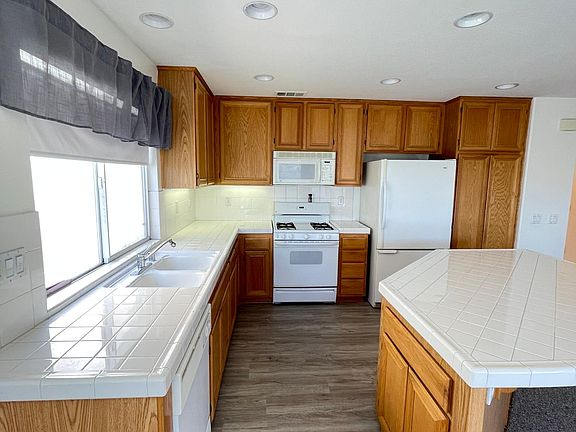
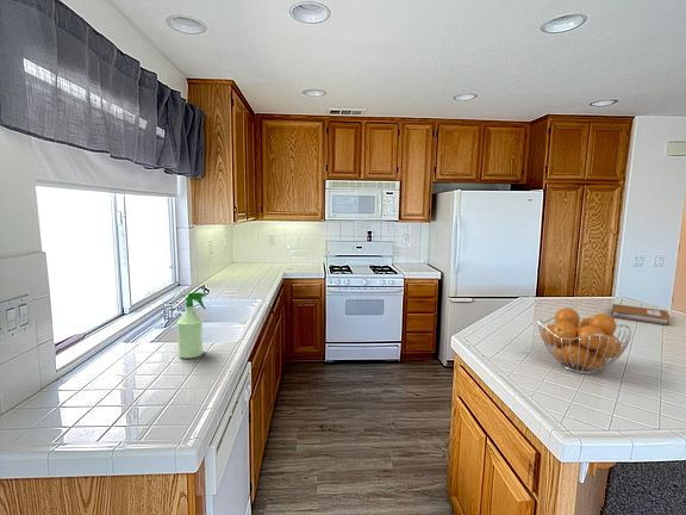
+ spray bottle [176,291,207,360]
+ notebook [610,303,672,327]
+ fruit basket [537,306,632,376]
